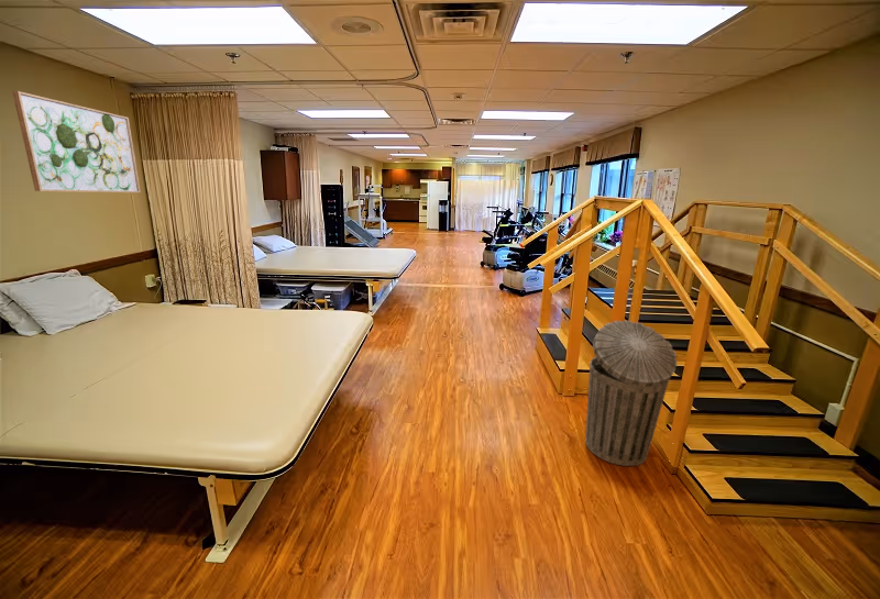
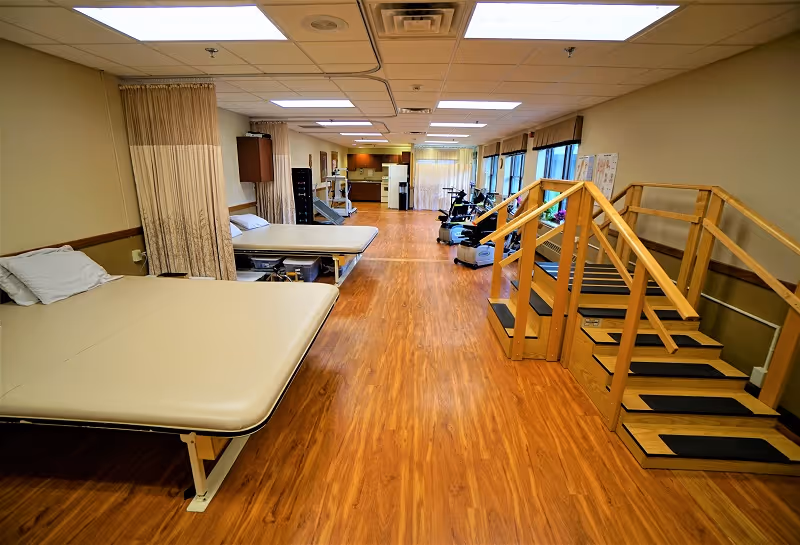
- trash can [584,320,679,467]
- wall art [11,90,142,193]
